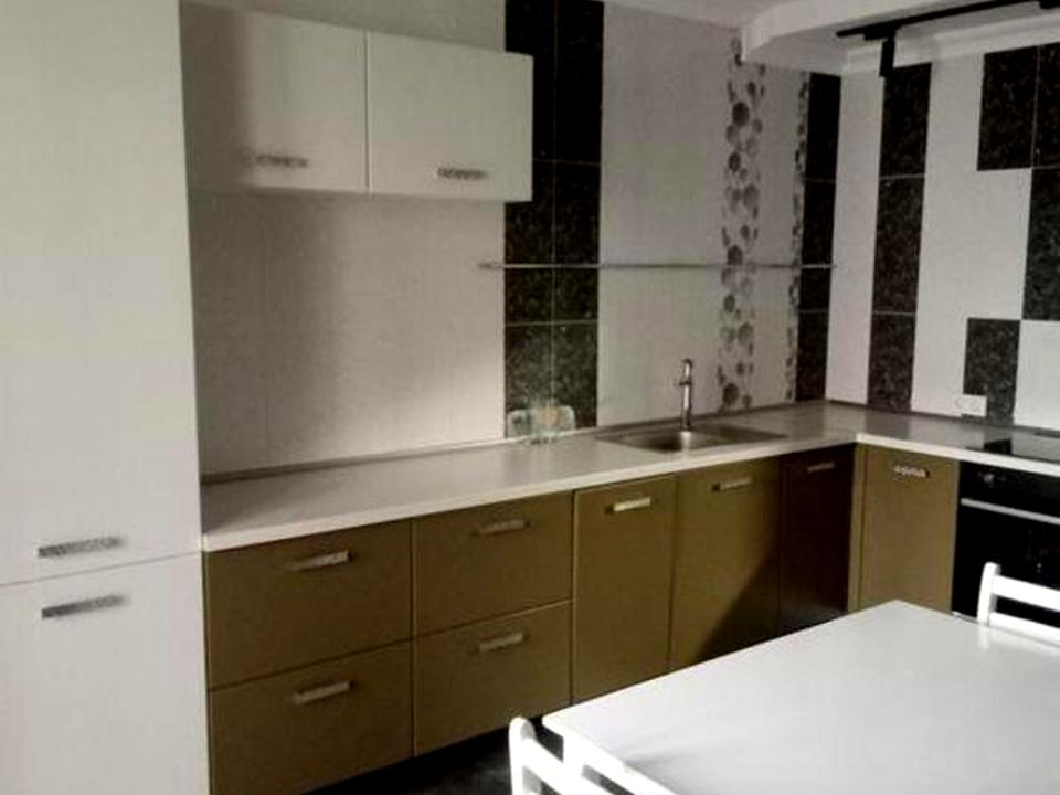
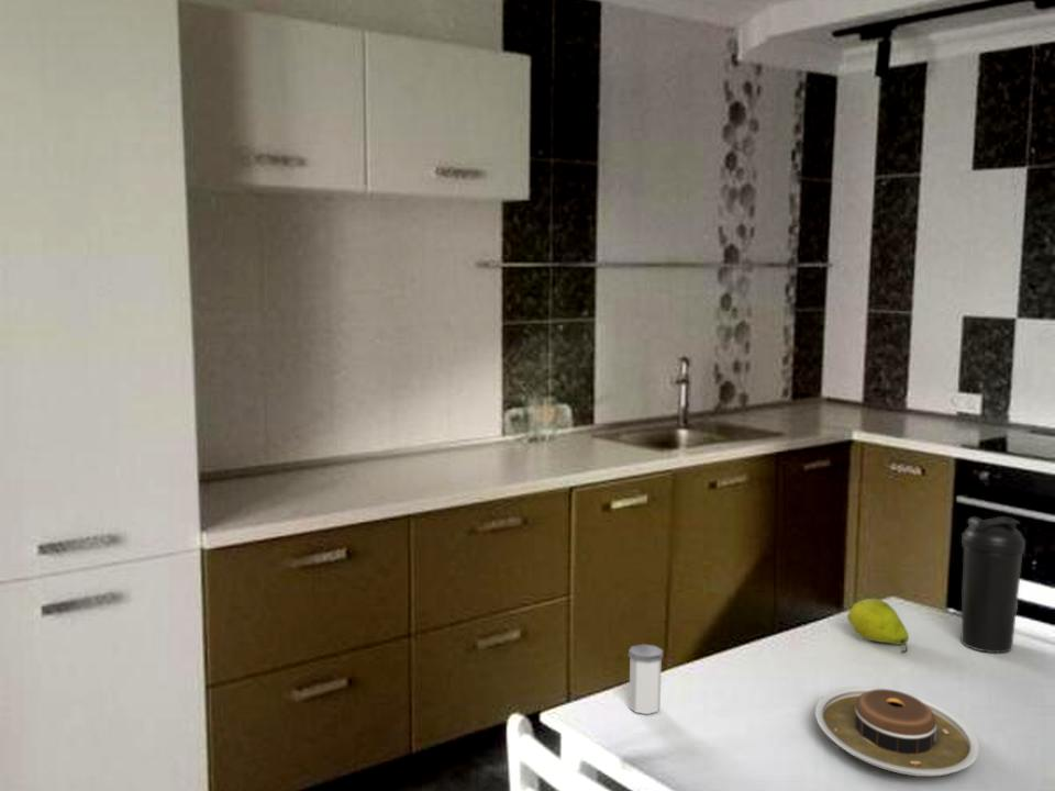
+ water bottle [959,515,1026,654]
+ plate [814,686,980,778]
+ fruit [846,598,910,654]
+ salt shaker [628,643,664,715]
